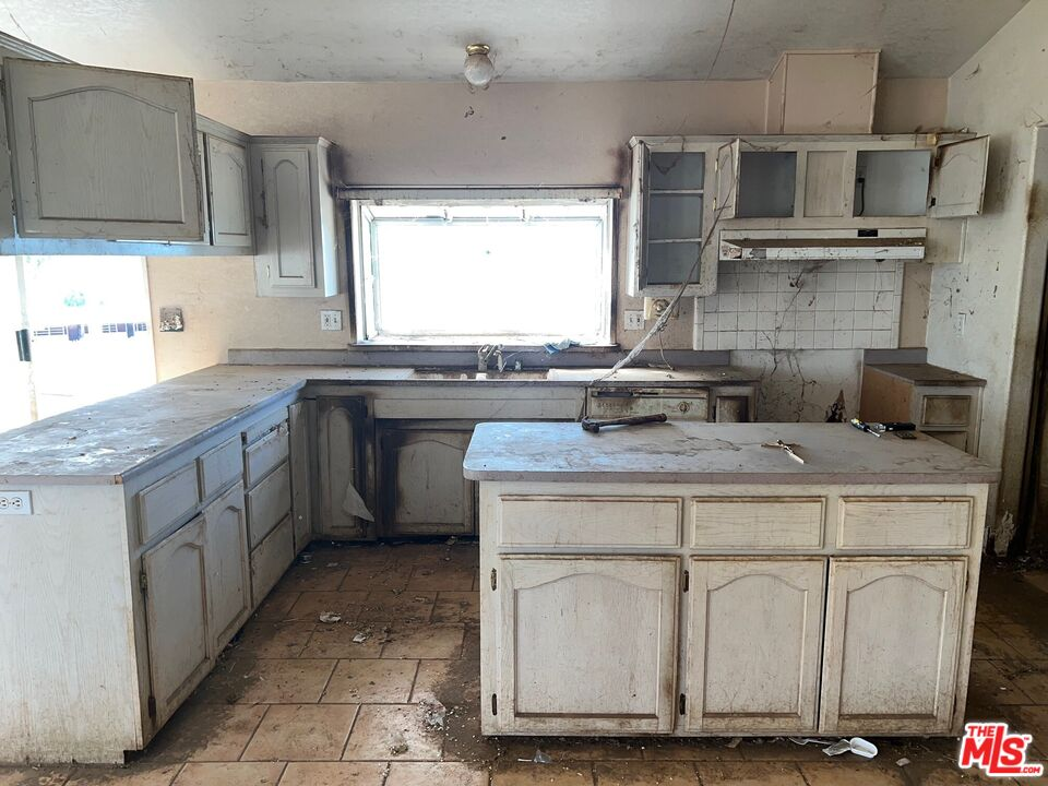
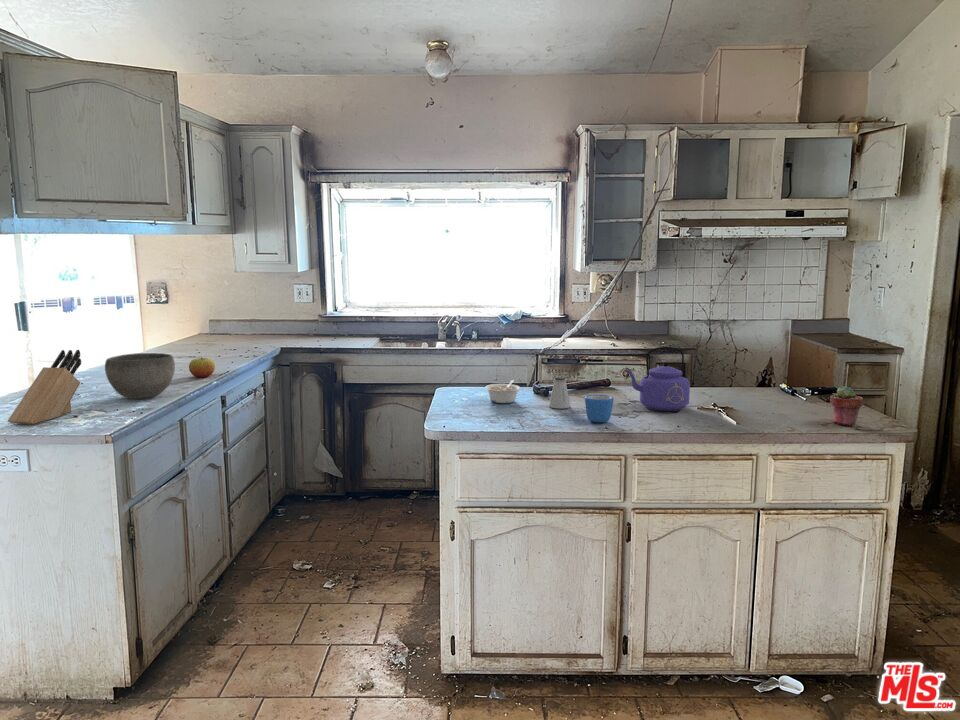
+ apple [188,357,216,378]
+ potted succulent [829,385,864,427]
+ saltshaker [548,376,571,410]
+ knife block [7,349,82,425]
+ mug [584,394,615,423]
+ legume [484,379,521,404]
+ kettle [624,346,691,412]
+ bowl [104,352,176,400]
